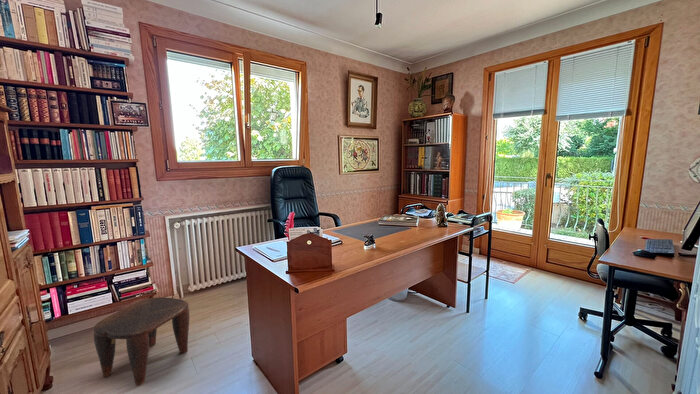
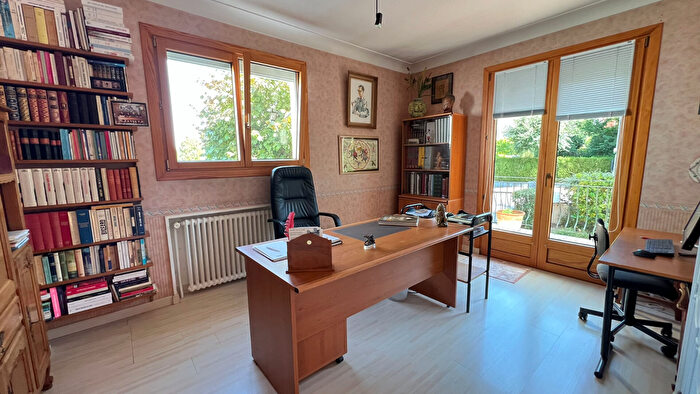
- stool [93,296,190,387]
